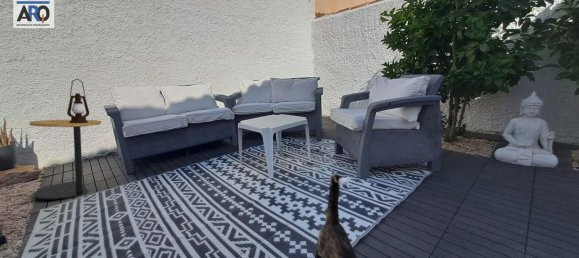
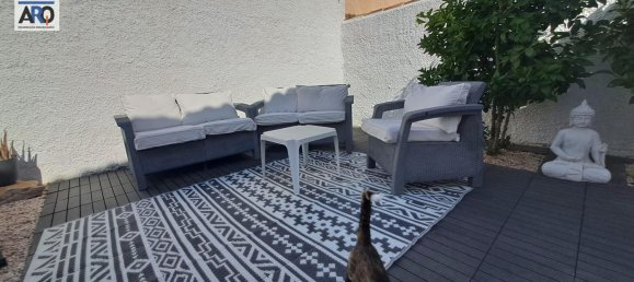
- lantern [66,78,90,123]
- side table [28,119,102,200]
